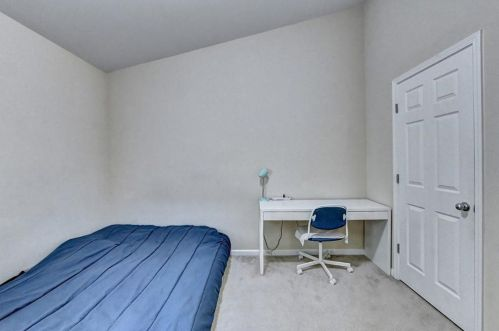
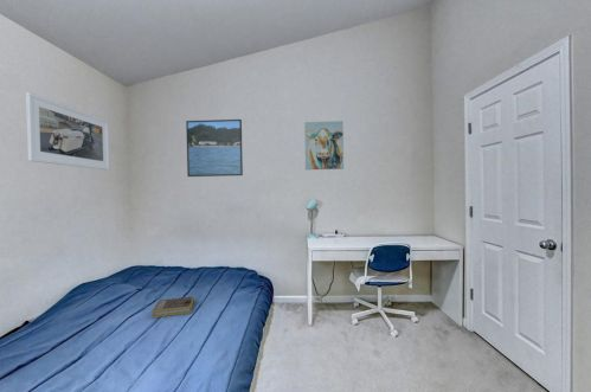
+ book [150,295,195,319]
+ wall art [303,120,345,171]
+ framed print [25,91,111,171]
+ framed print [185,118,244,178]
